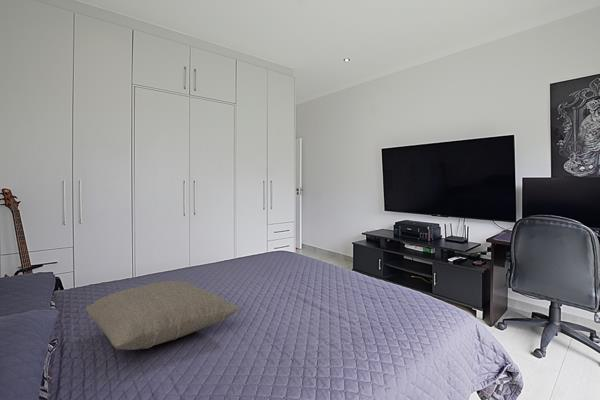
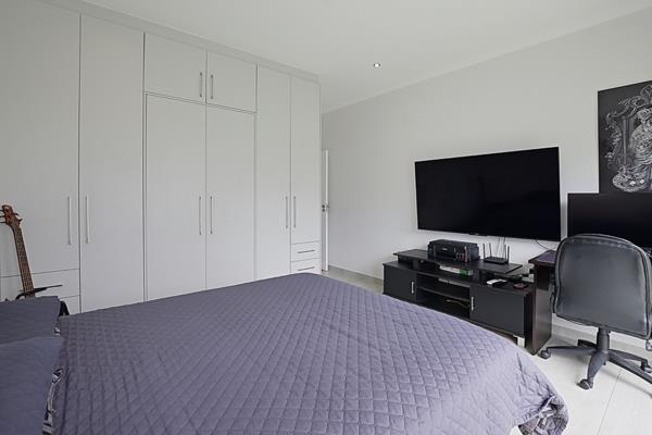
- pillow [85,280,241,351]
